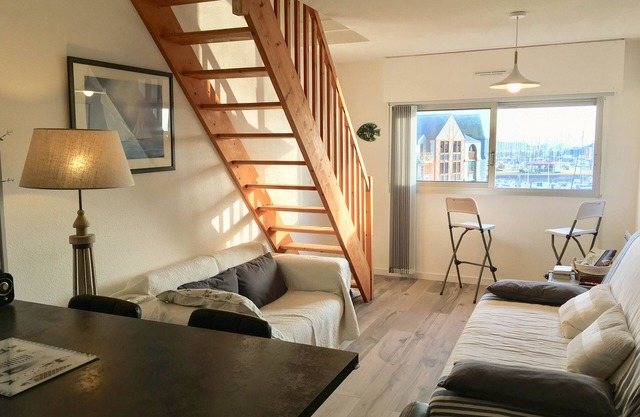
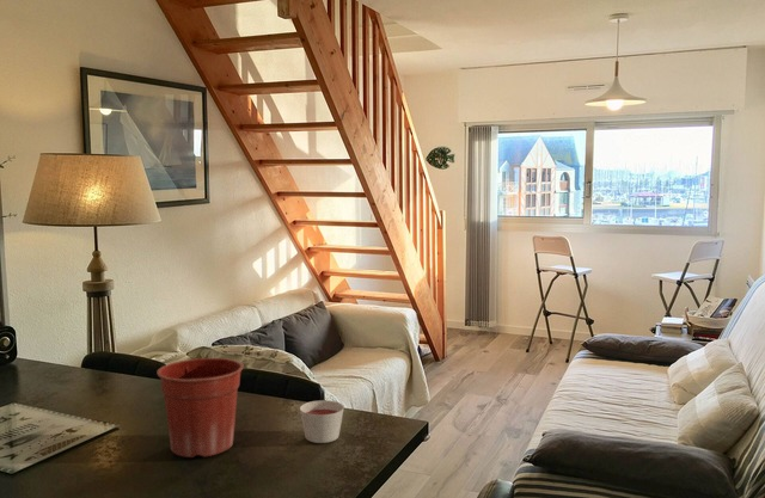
+ flower pot [155,357,245,459]
+ candle [299,399,345,444]
